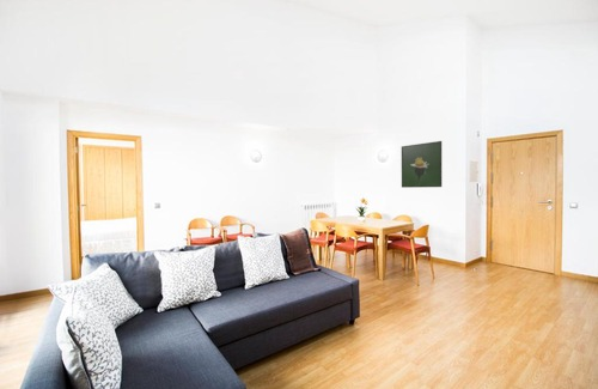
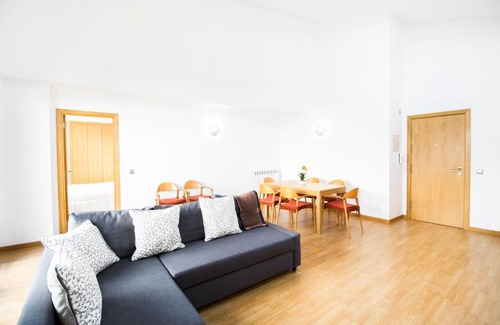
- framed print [401,140,443,189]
